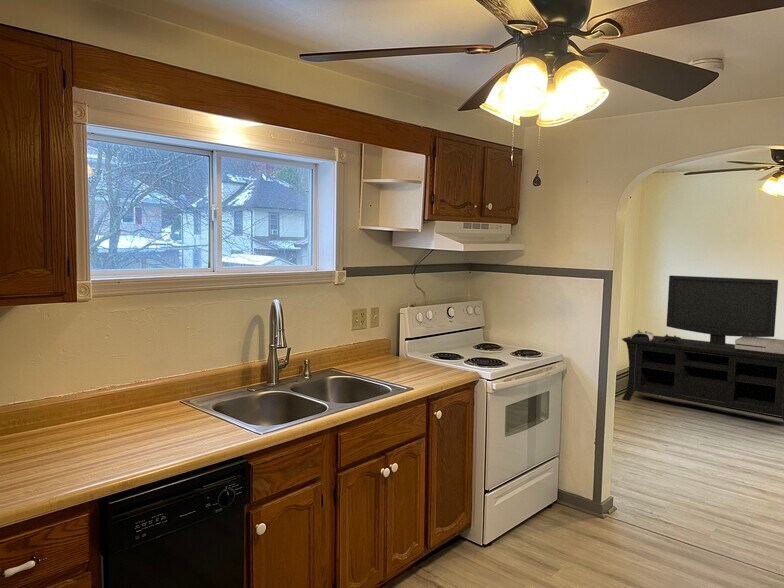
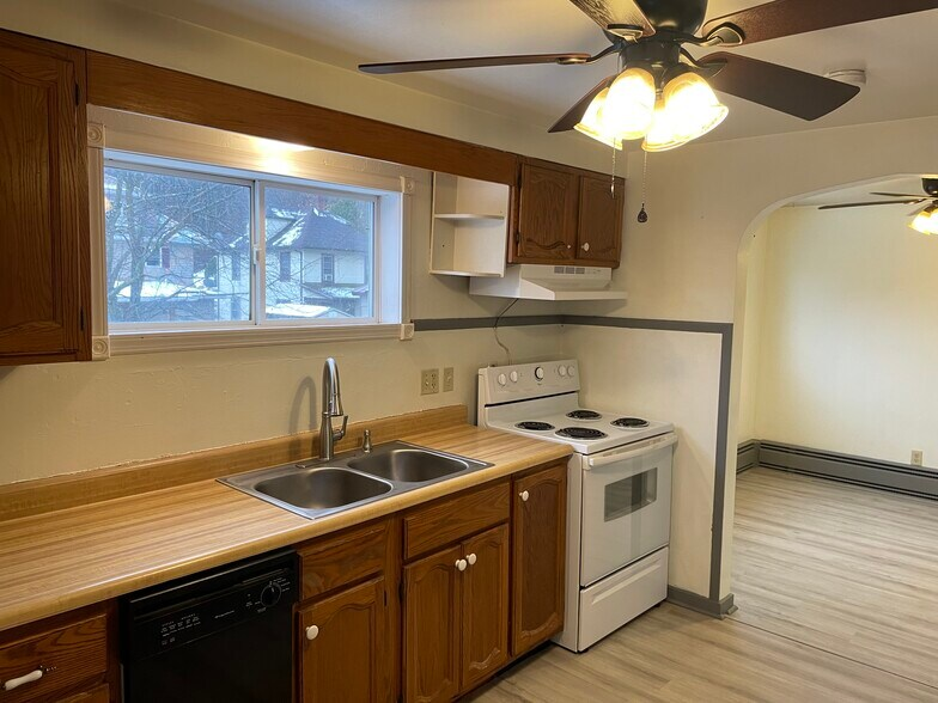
- media console [621,274,784,422]
